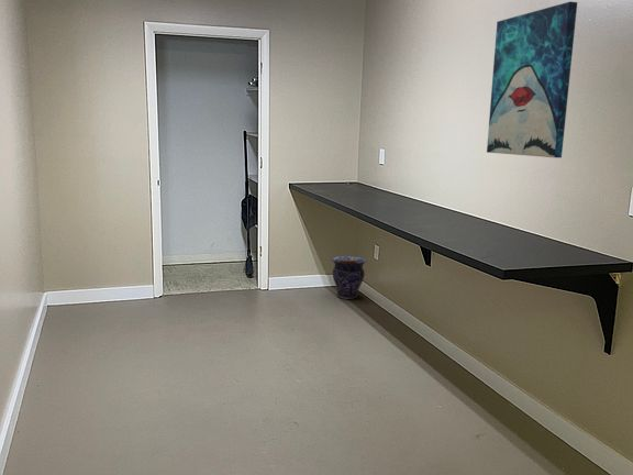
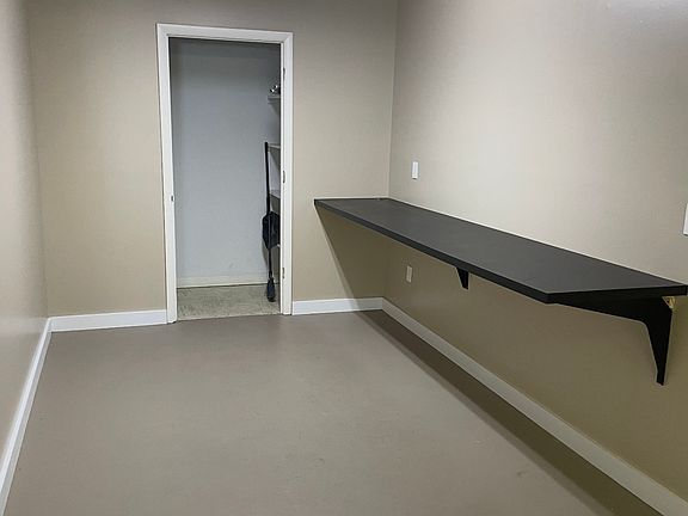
- wall art [486,1,578,158]
- vase [331,255,367,300]
